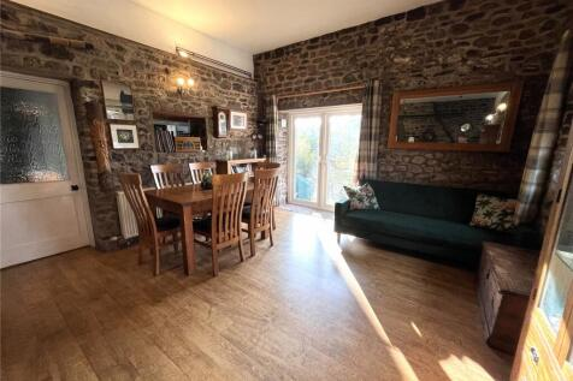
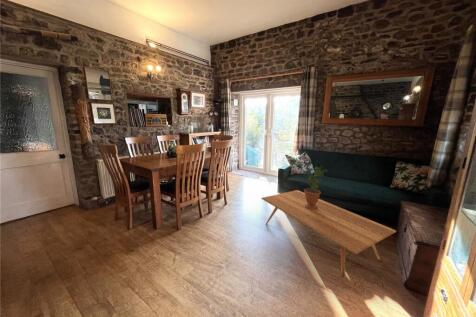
+ potted plant [303,166,329,210]
+ coffee table [261,189,397,284]
